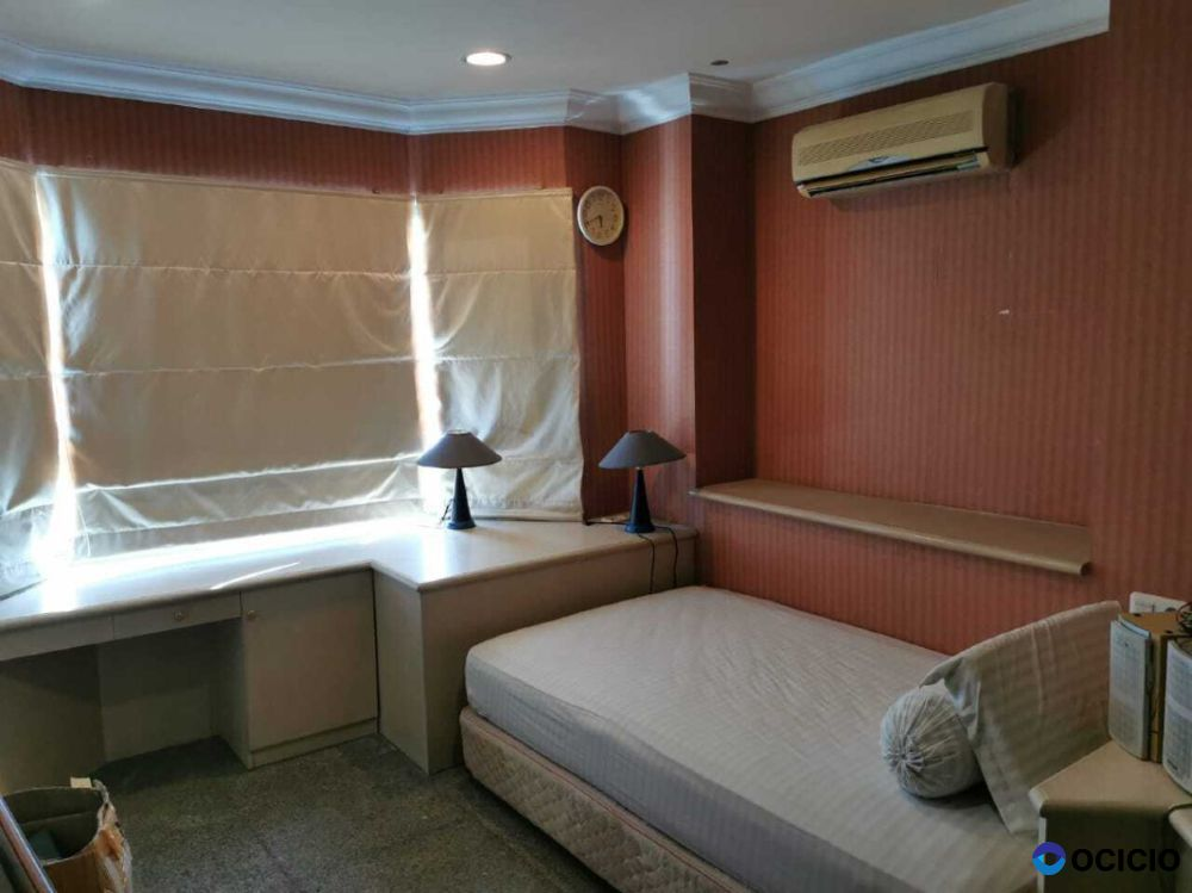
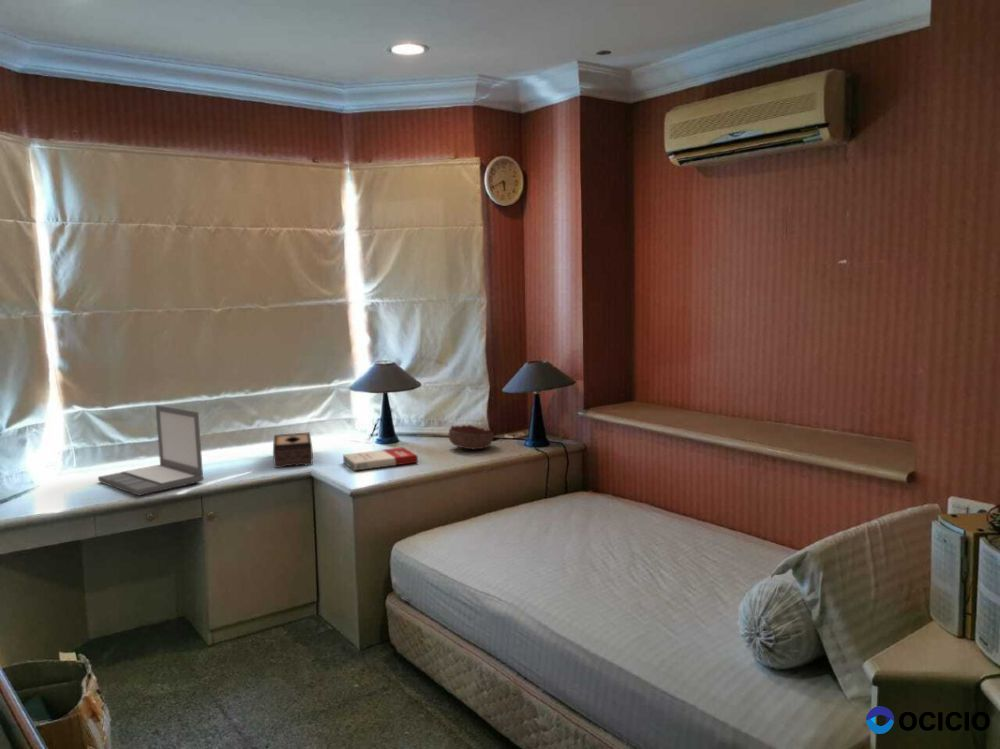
+ book [342,446,419,472]
+ tissue box [272,431,314,469]
+ laptop [97,404,205,497]
+ decorative bowl [448,424,495,450]
